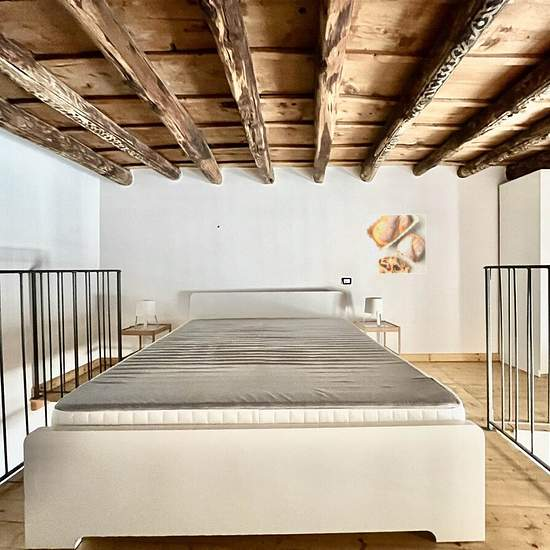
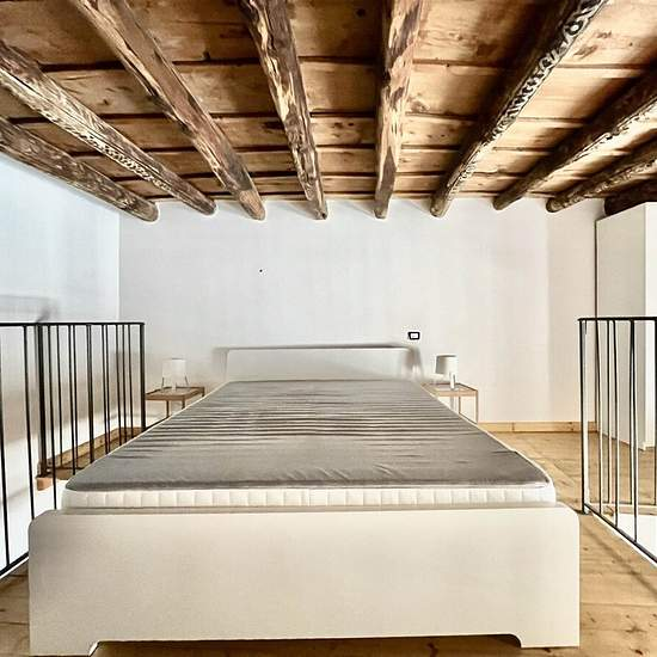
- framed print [365,213,427,275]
